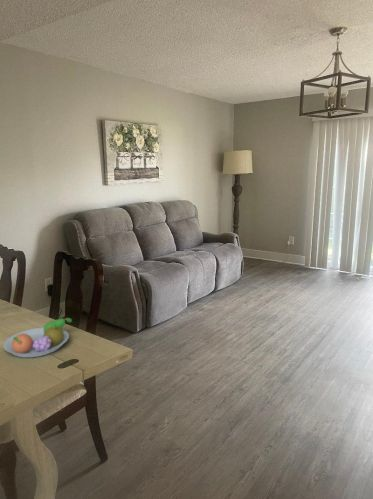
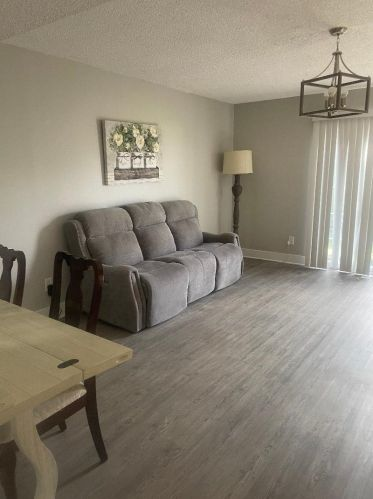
- fruit bowl [2,317,73,358]
